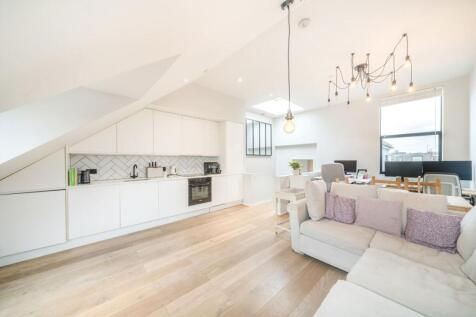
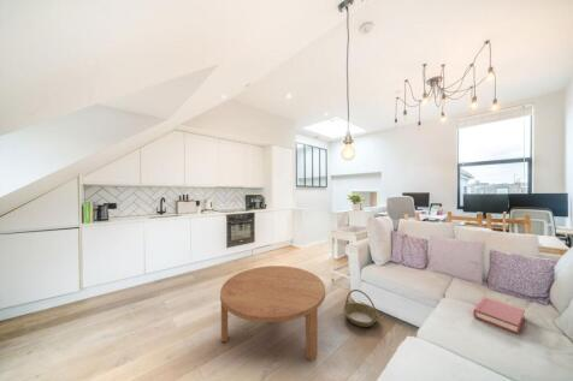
+ hardback book [472,297,526,335]
+ coffee table [219,264,326,362]
+ basket [342,288,379,328]
